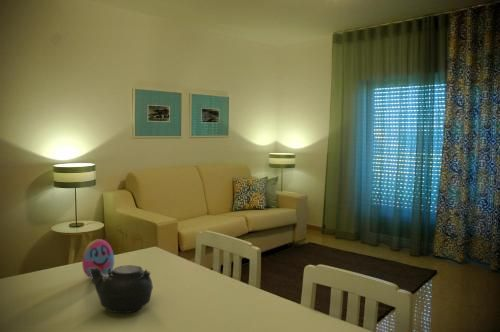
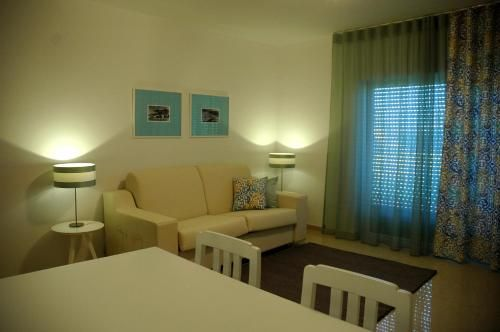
- decorative egg [81,238,115,279]
- teapot [89,264,154,314]
